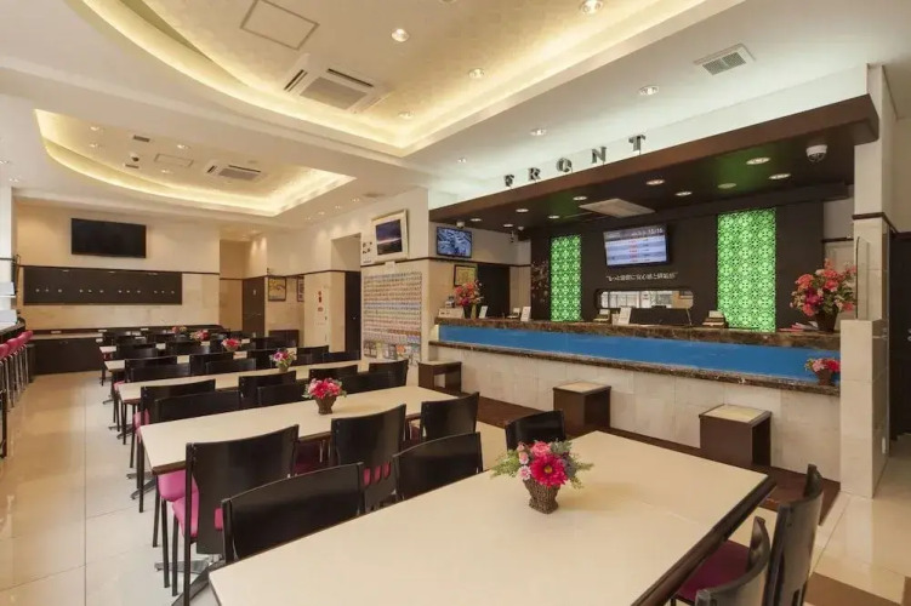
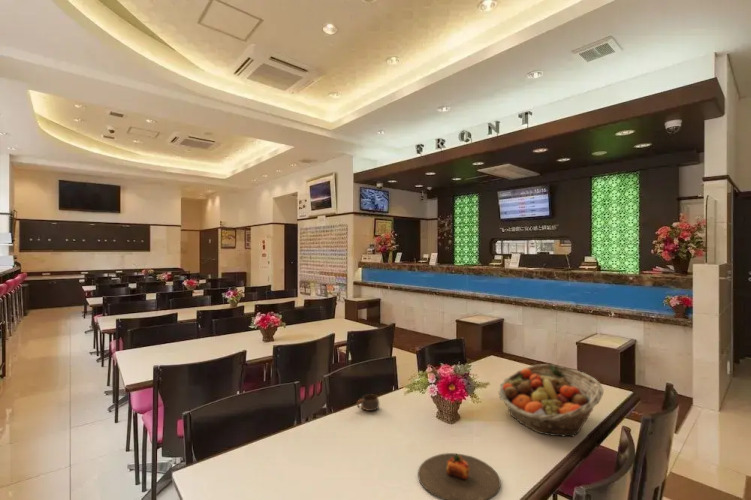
+ cup [356,393,380,412]
+ fruit basket [497,363,605,438]
+ plate [417,452,502,500]
